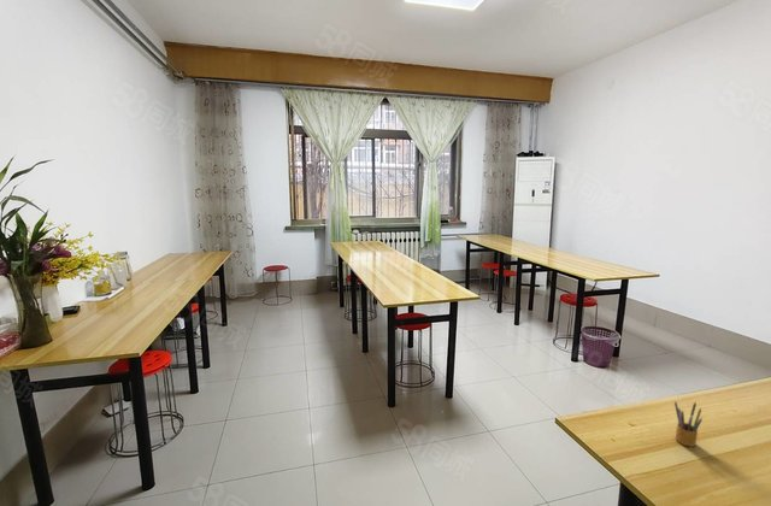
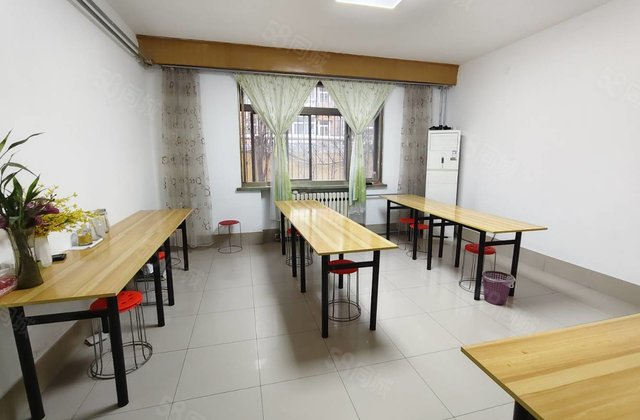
- pencil box [673,400,704,448]
